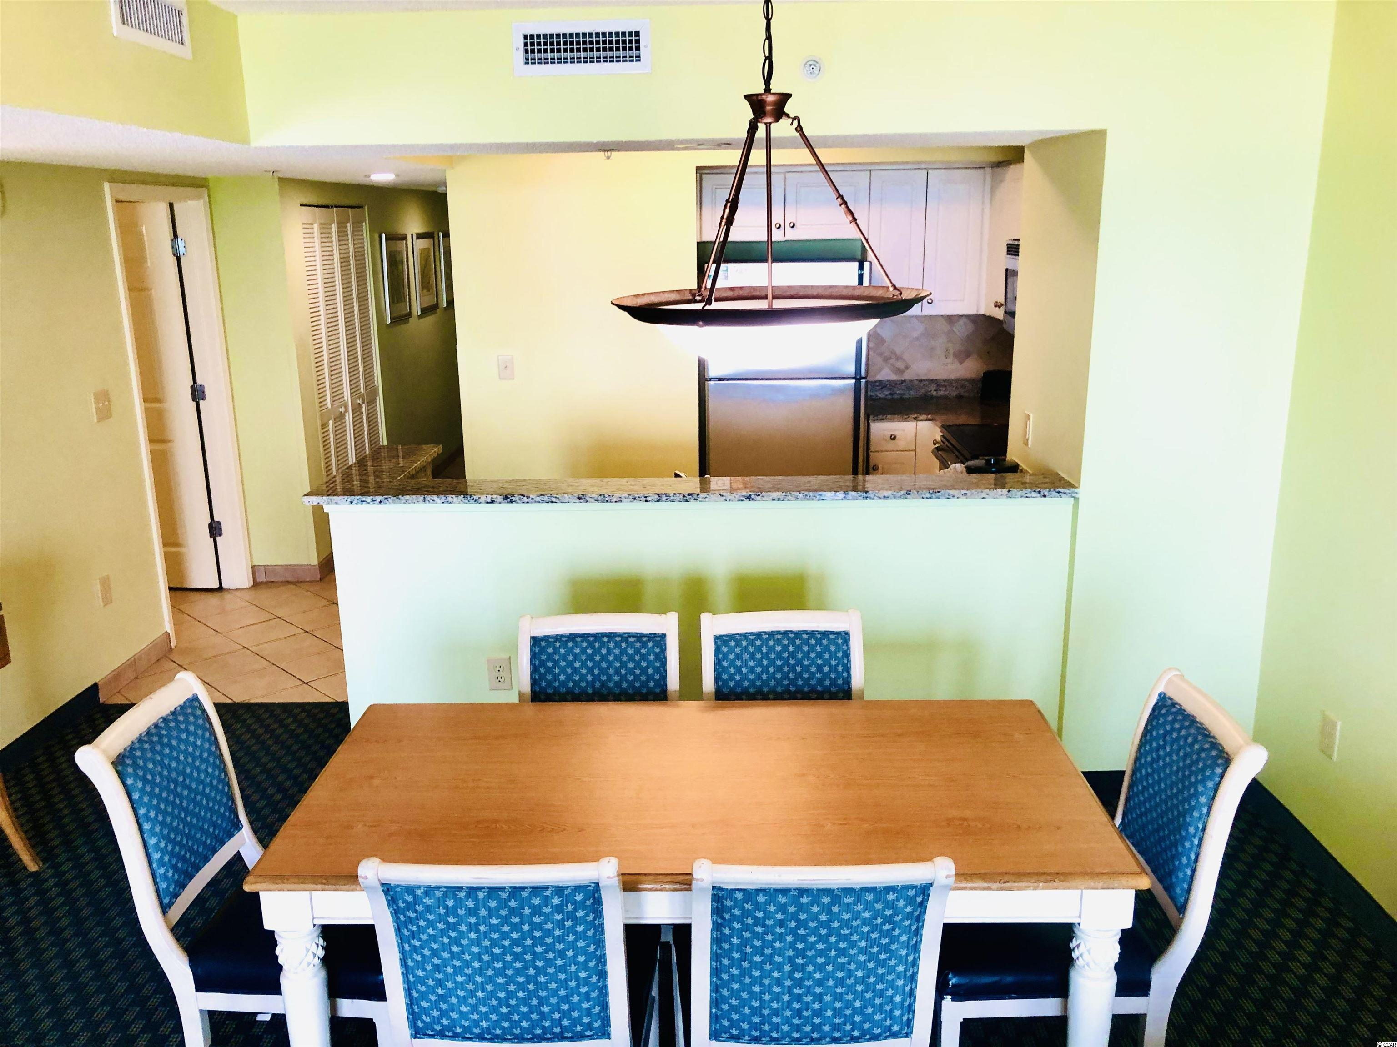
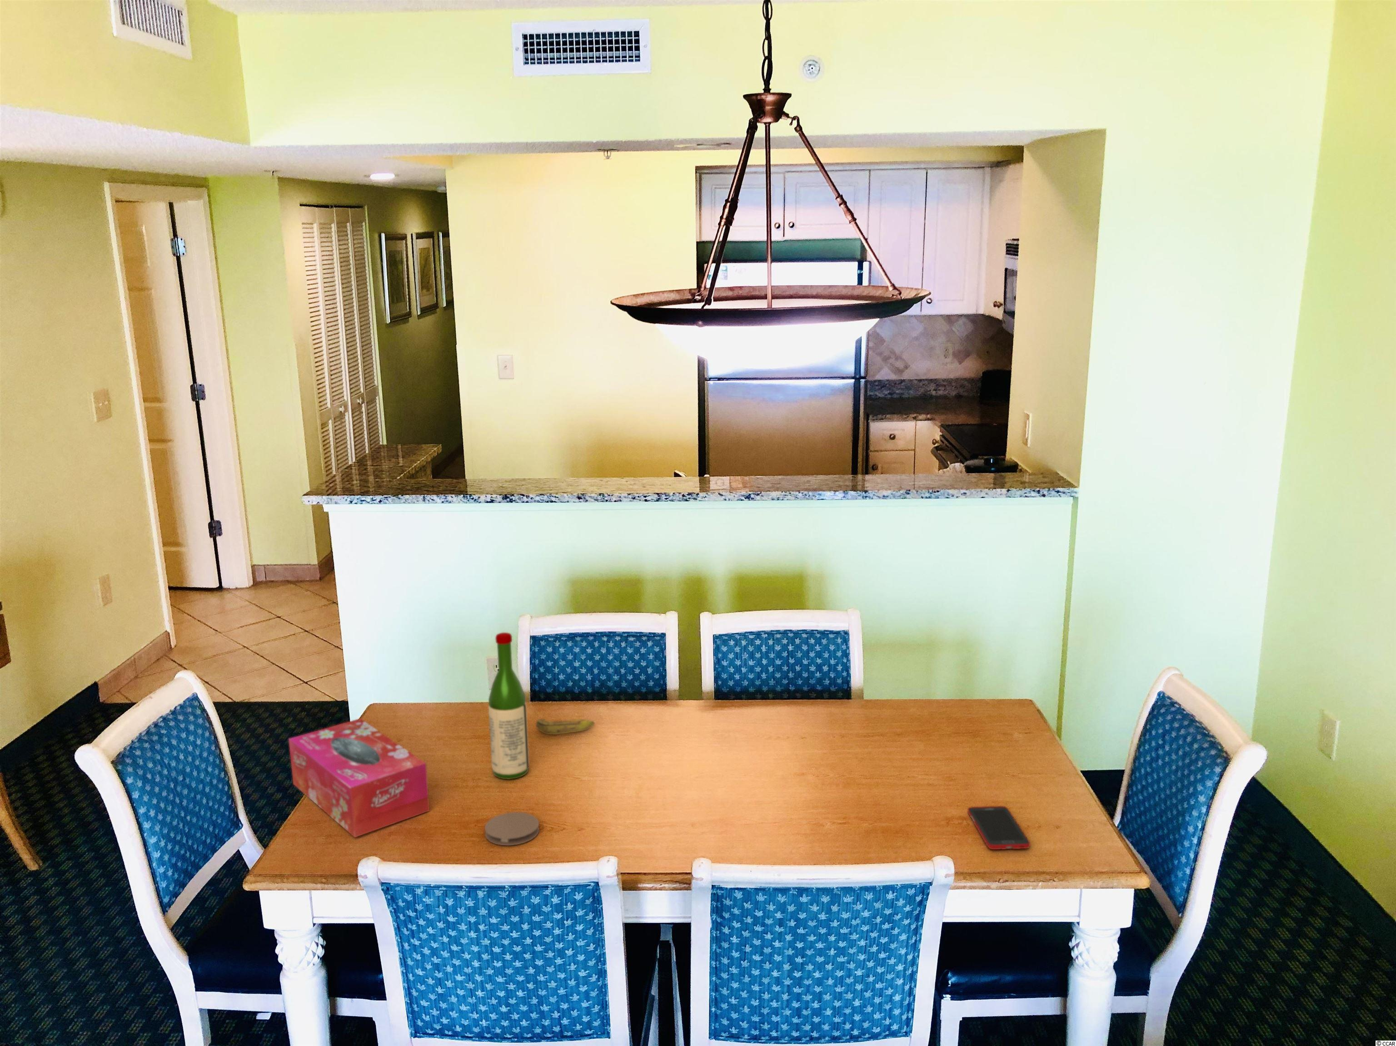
+ wine bottle [488,632,530,779]
+ tissue box [288,717,430,838]
+ banana [535,719,596,735]
+ coaster [484,812,540,846]
+ cell phone [967,805,1031,849]
